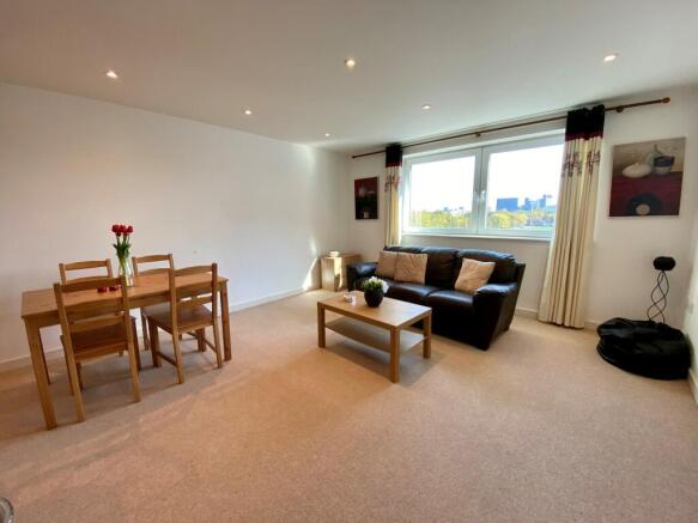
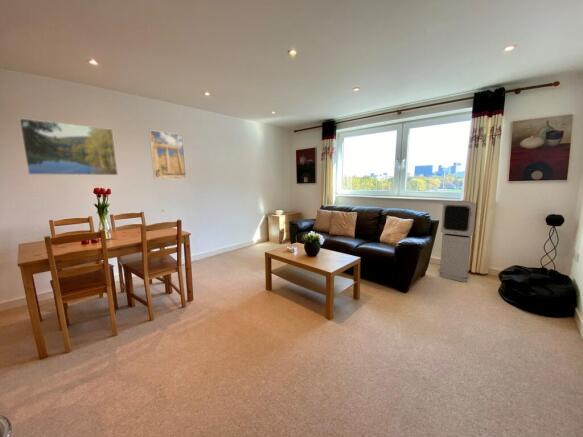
+ air purifier [437,200,477,283]
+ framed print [18,117,119,176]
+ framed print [148,129,187,180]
